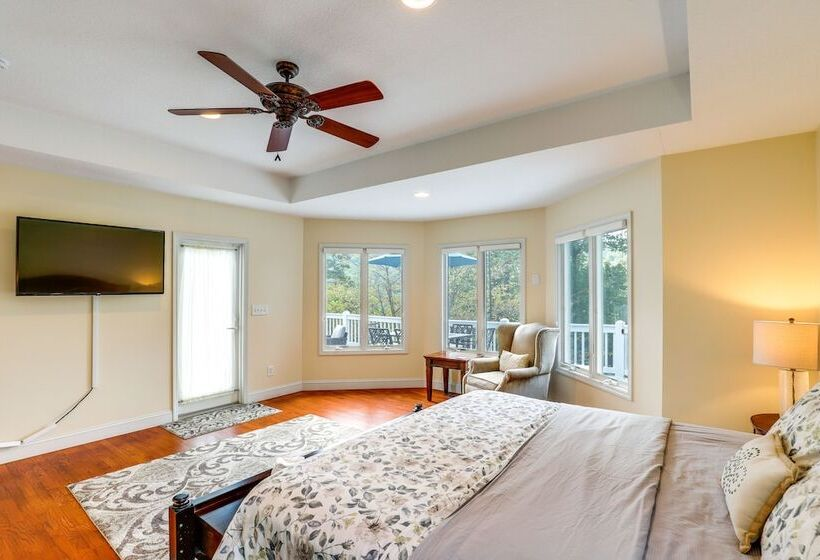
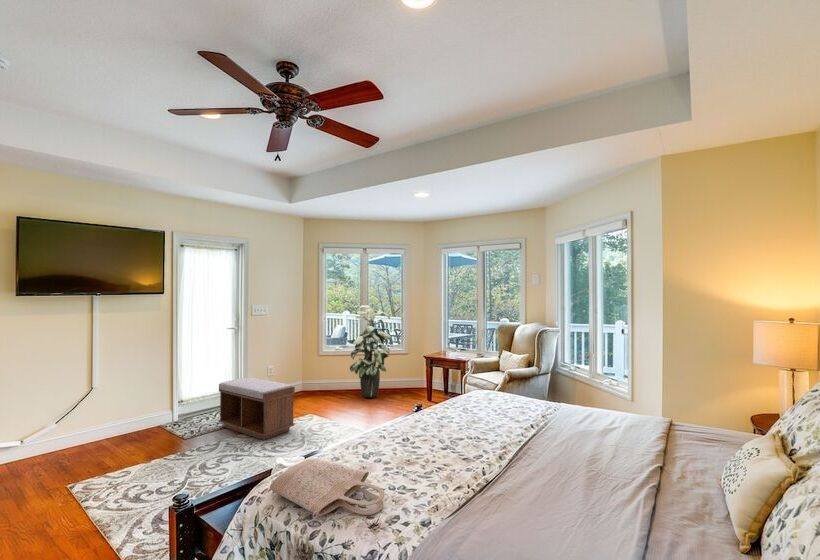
+ shopping bag [269,458,386,519]
+ indoor plant [346,304,392,398]
+ bench [218,376,296,441]
